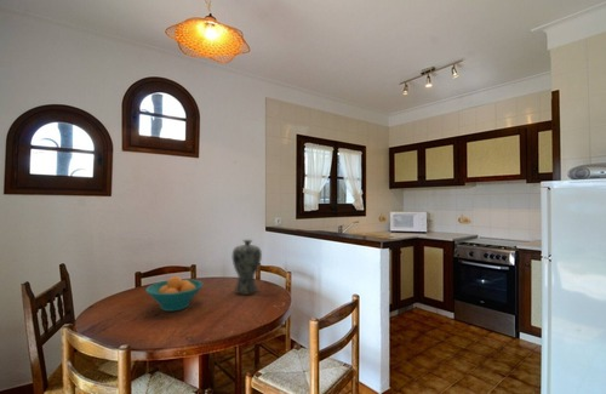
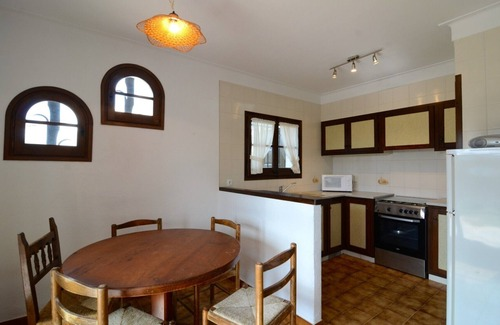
- fruit bowl [144,275,205,313]
- vase [231,239,263,296]
